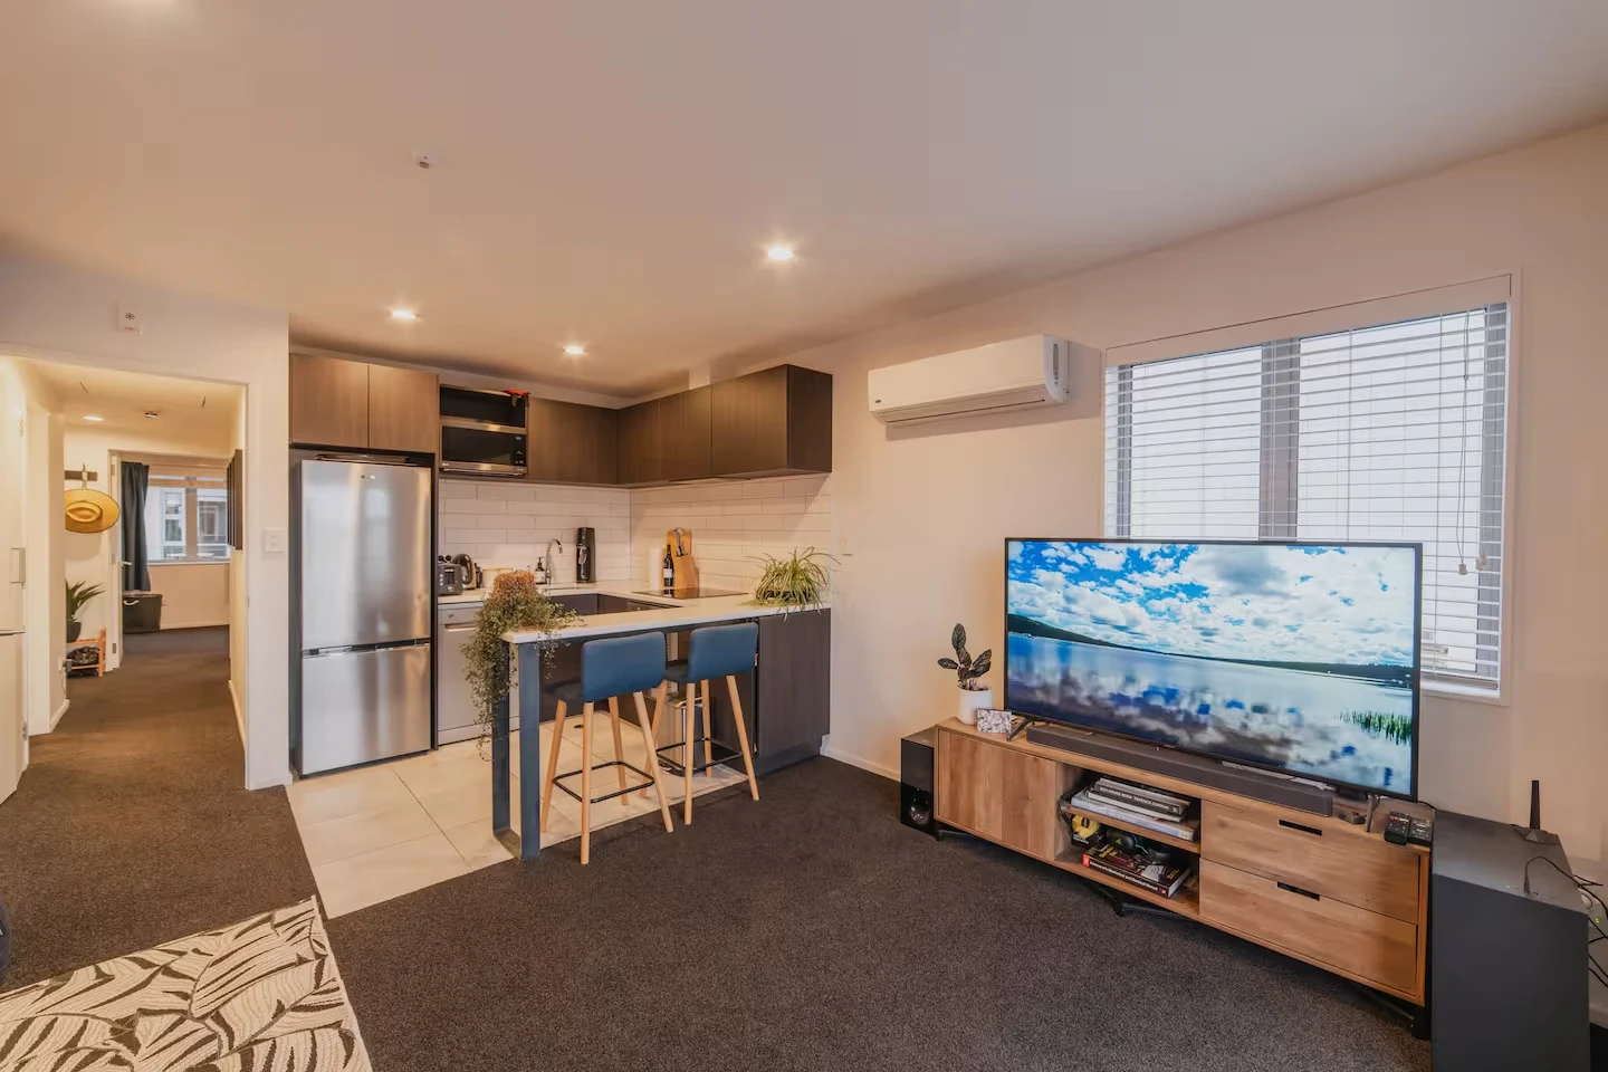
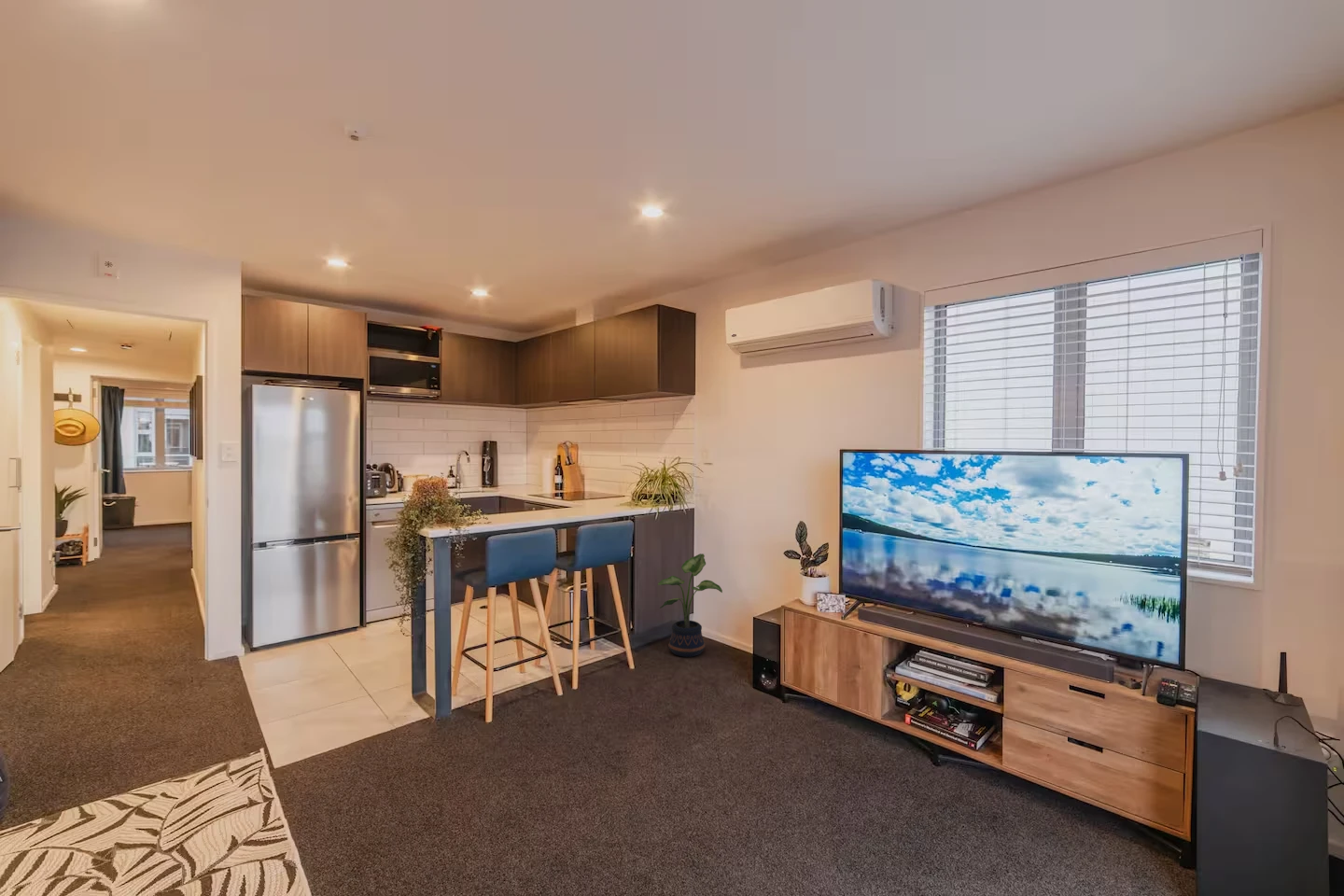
+ potted plant [657,553,723,658]
